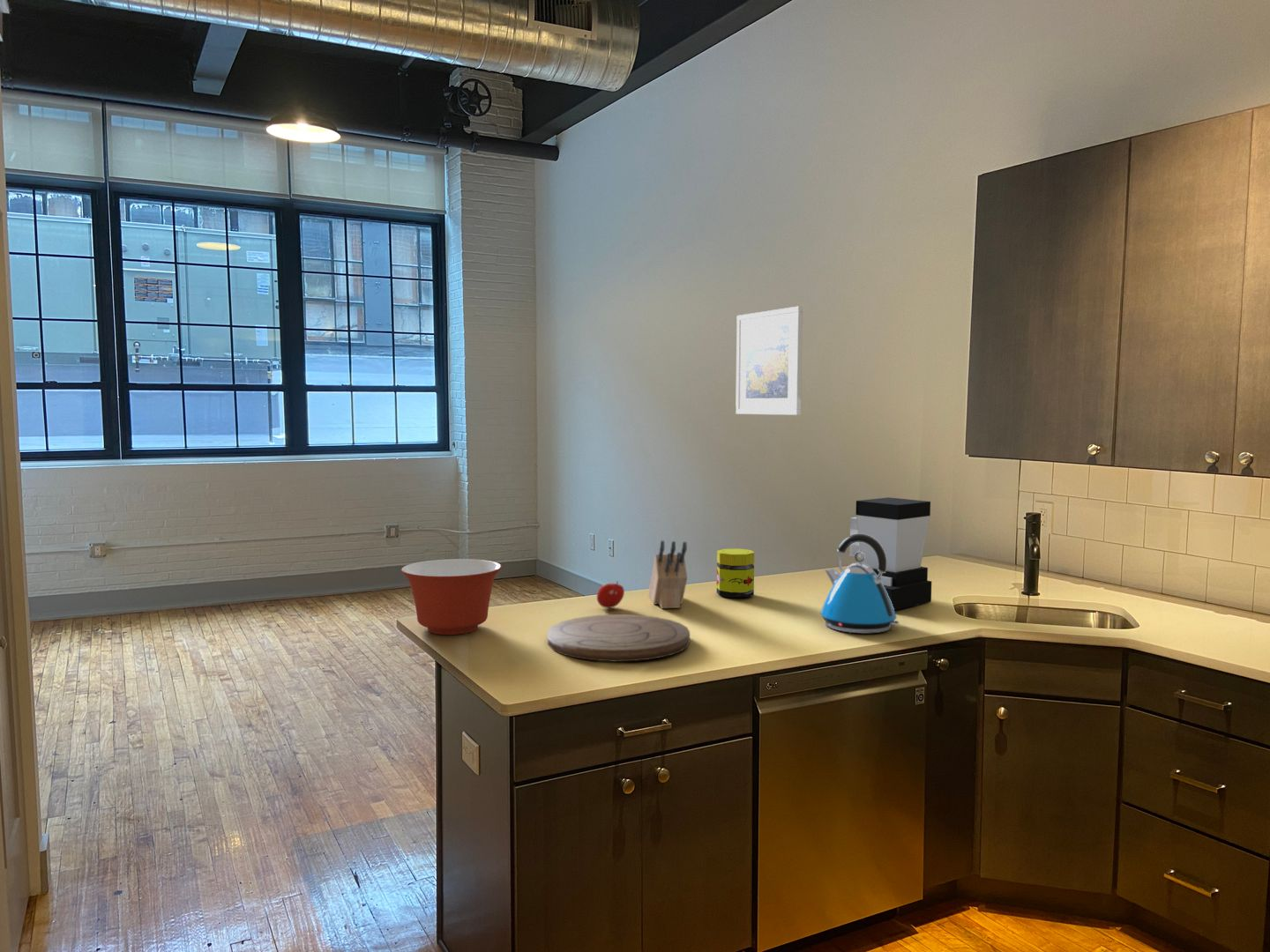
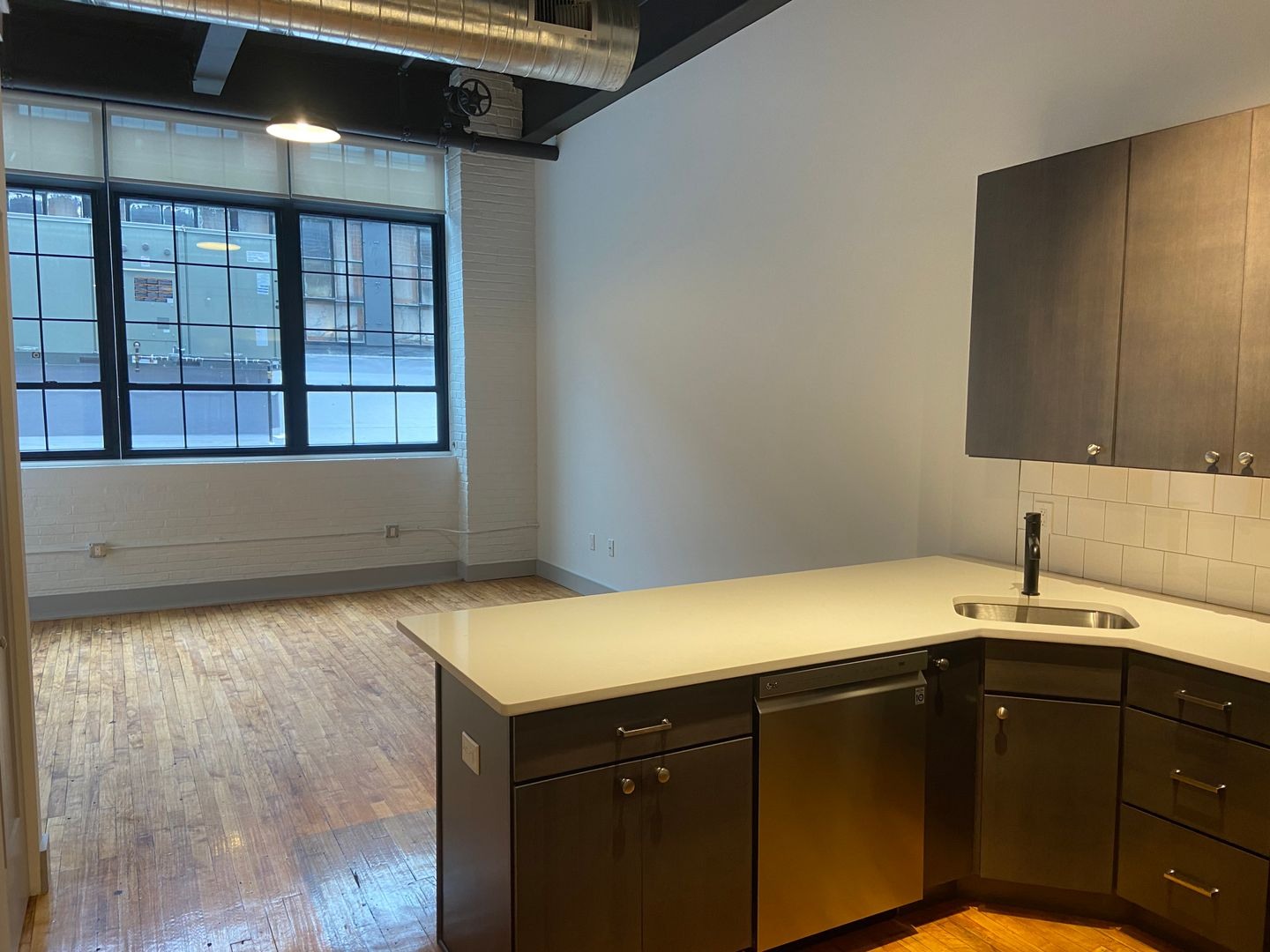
- coffee maker [848,496,933,611]
- kettle [820,534,900,635]
- jar [716,548,755,599]
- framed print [735,305,803,416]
- mixing bowl [400,558,503,636]
- fruit [596,581,625,609]
- cutting board [547,614,691,662]
- knife block [647,539,688,609]
